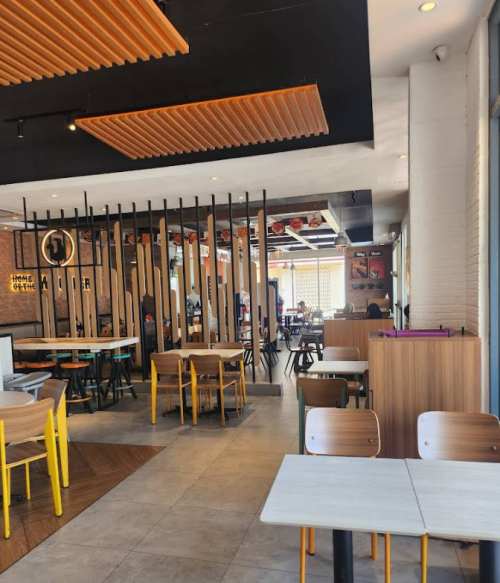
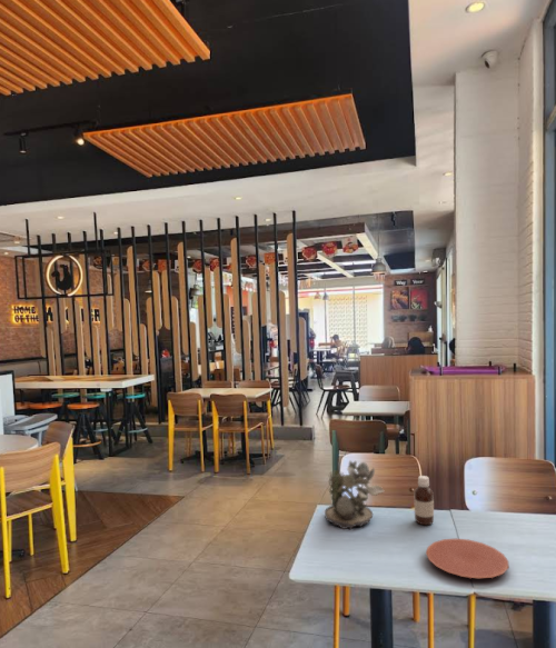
+ succulent plant [324,459,385,530]
+ bottle [414,475,435,526]
+ plate [425,538,509,579]
